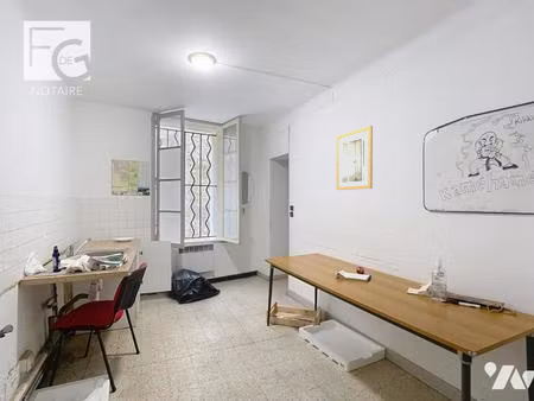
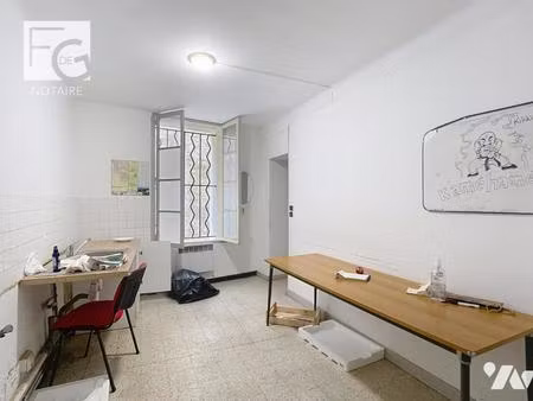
- wall art [335,125,374,191]
